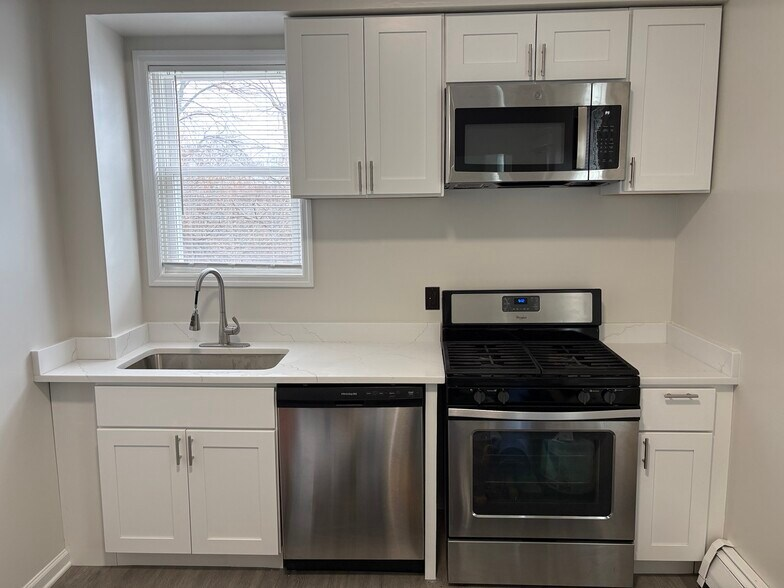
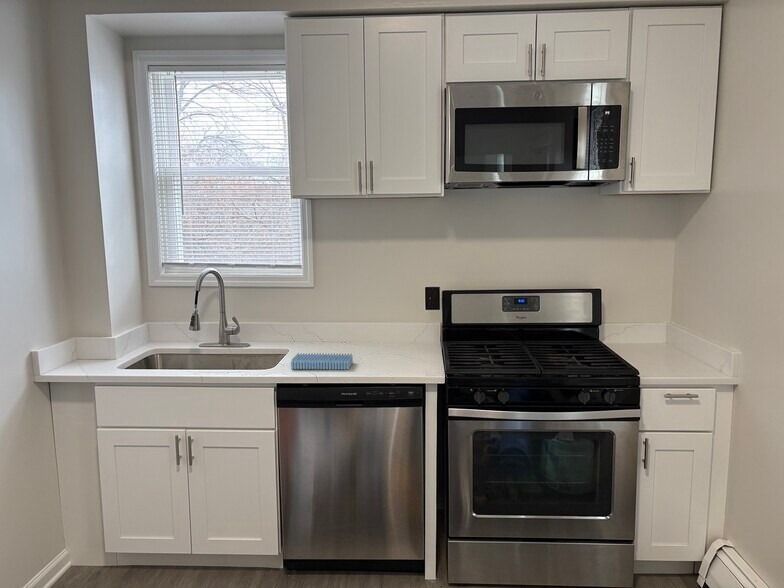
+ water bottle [290,352,354,371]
